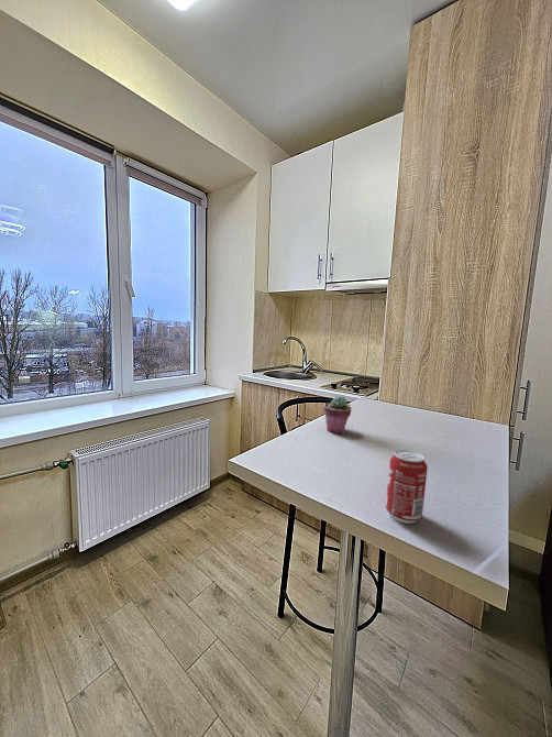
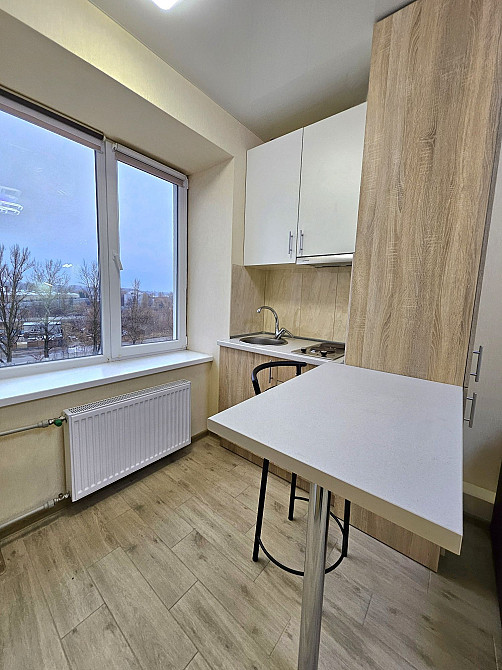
- beverage can [385,449,429,525]
- potted succulent [322,395,352,435]
